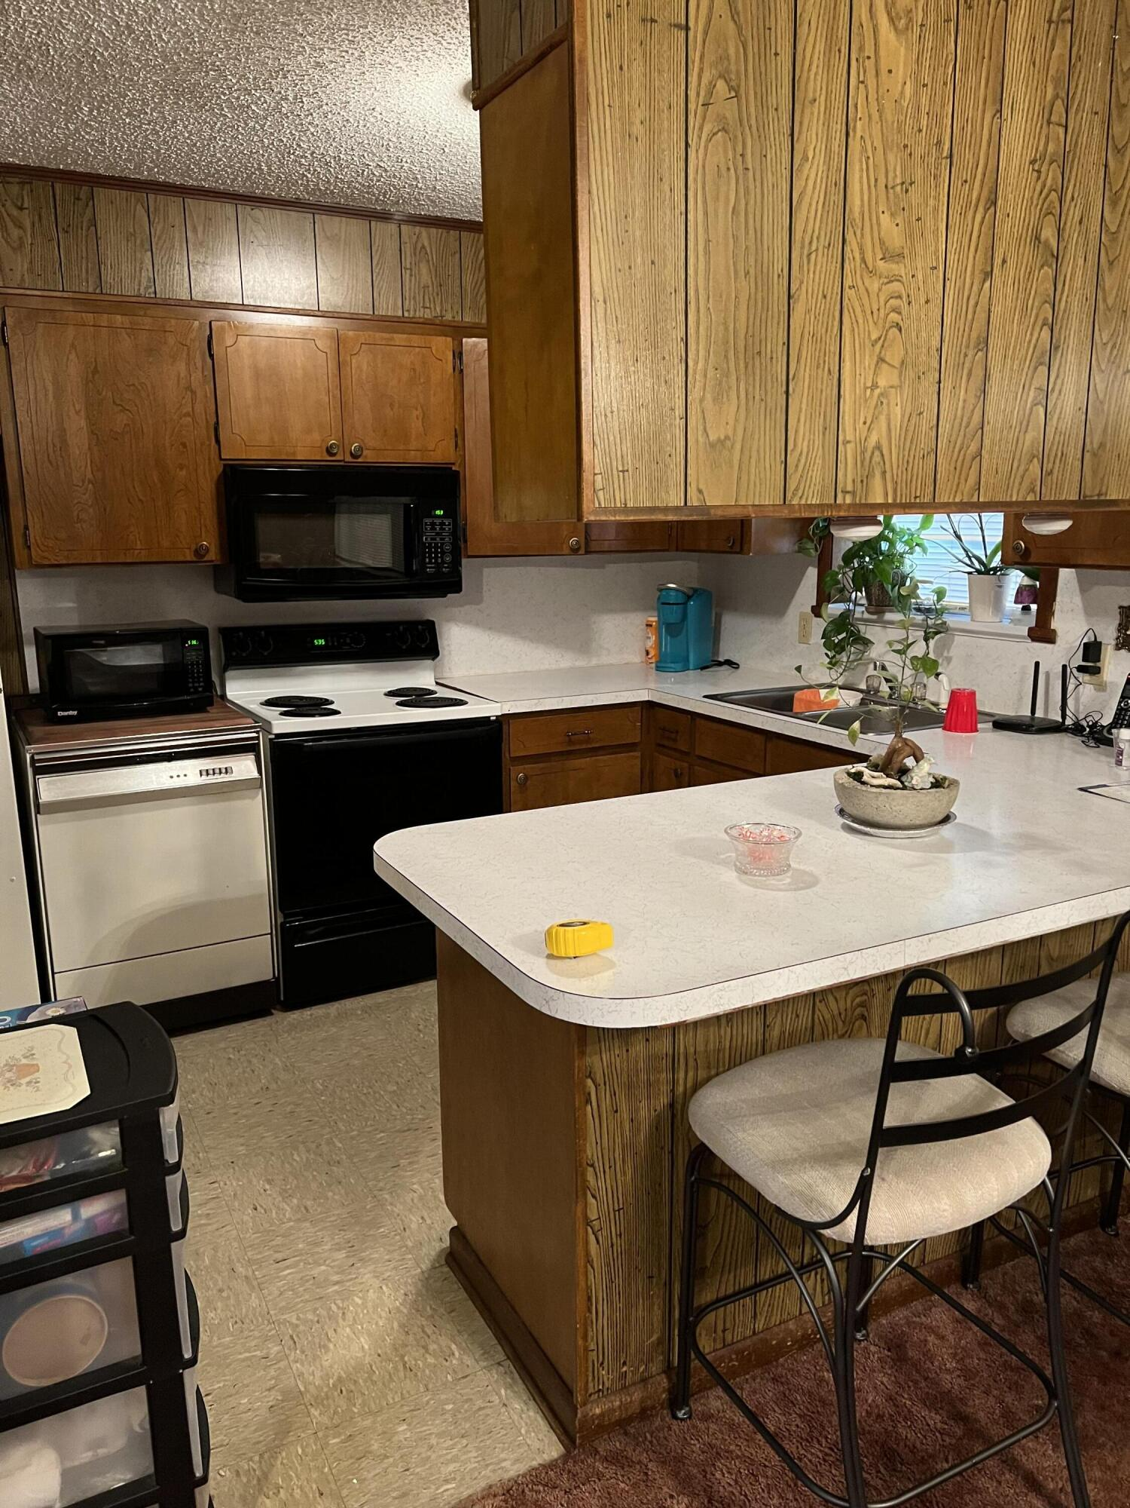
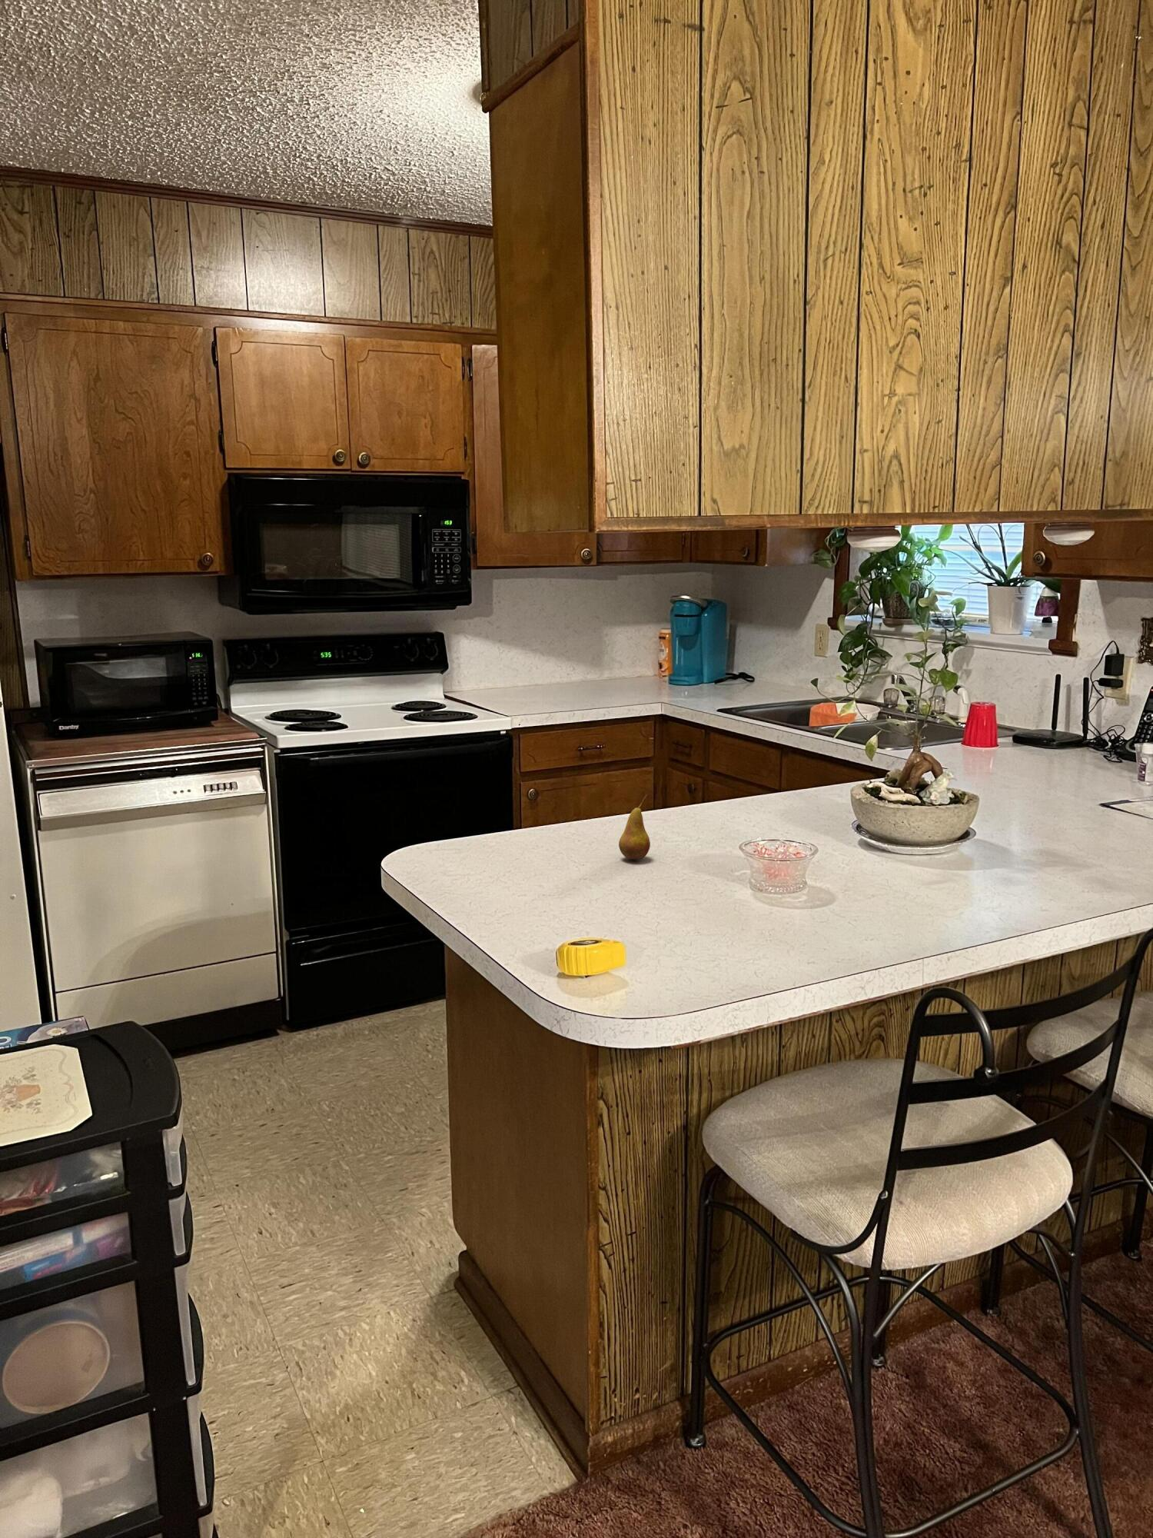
+ fruit [618,793,652,861]
